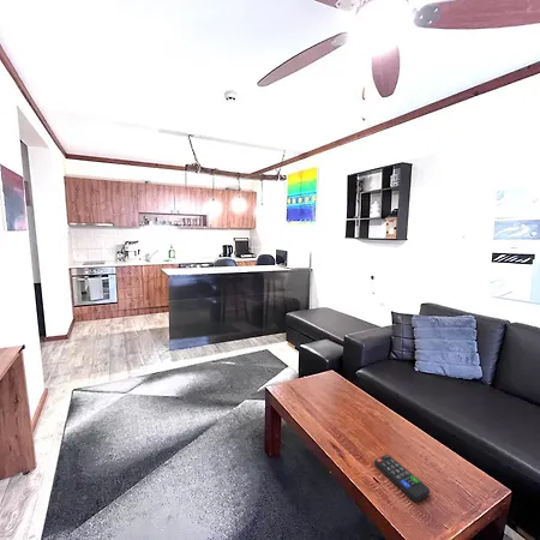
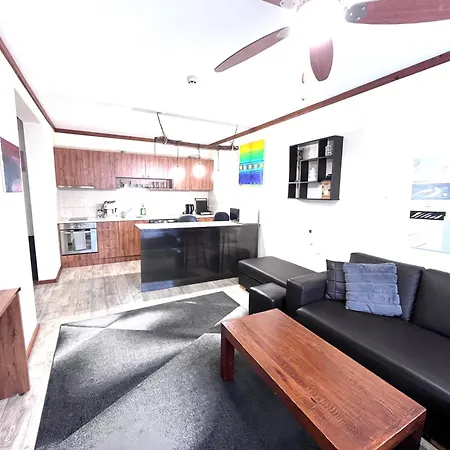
- remote control [373,454,431,503]
